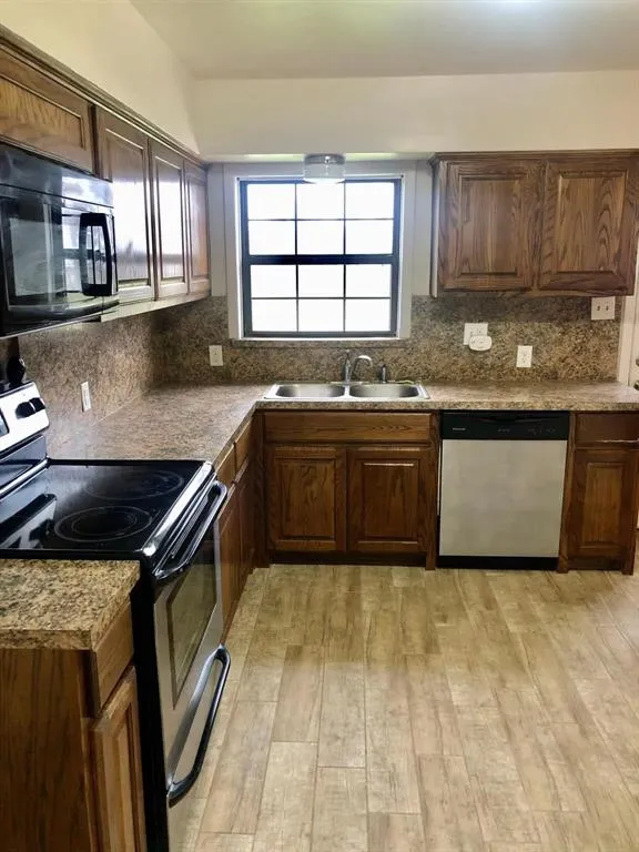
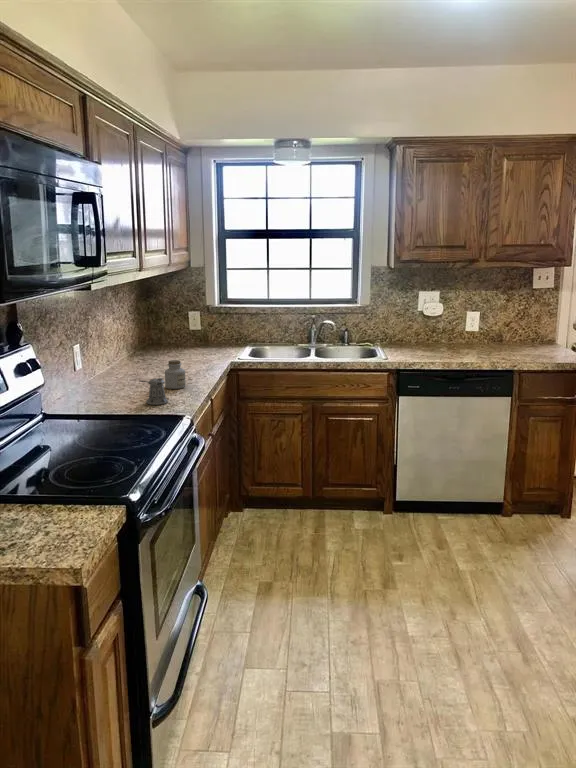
+ jar [164,359,187,390]
+ pepper shaker [139,377,169,406]
